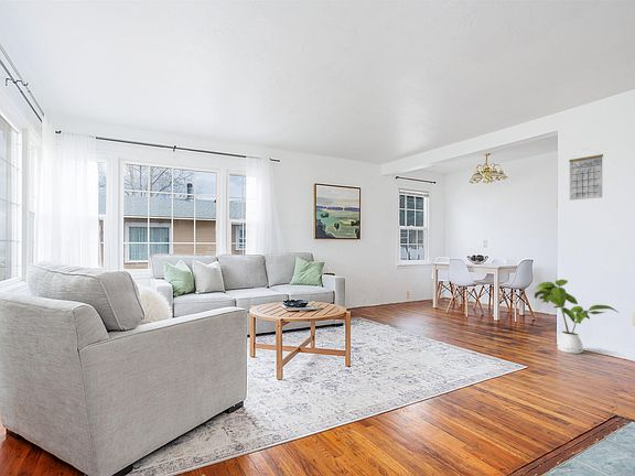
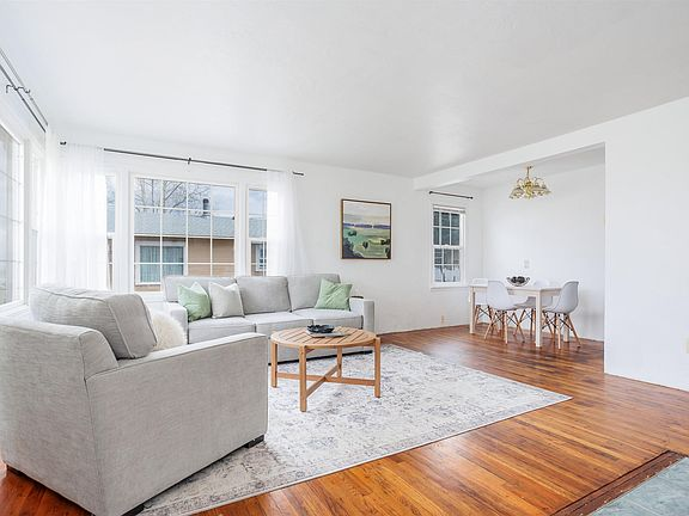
- calendar [568,148,604,202]
- house plant [534,279,620,355]
